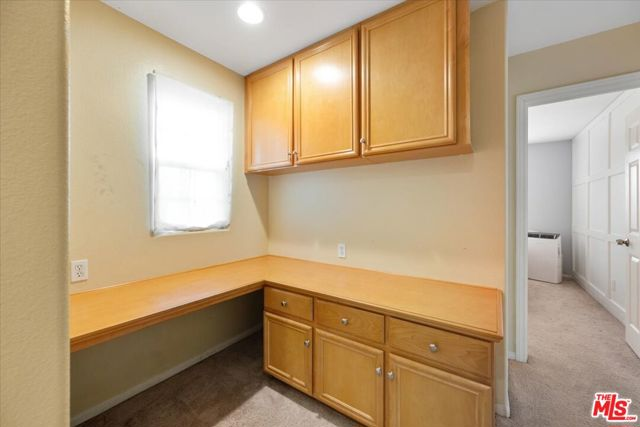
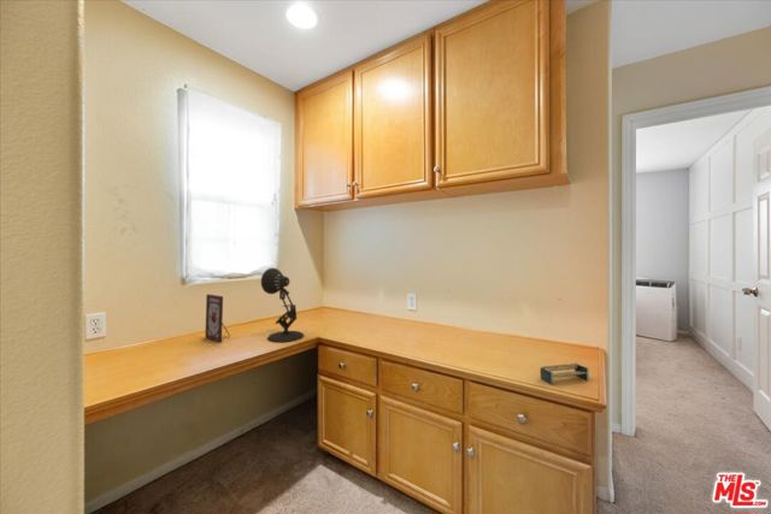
+ picture frame [204,293,231,343]
+ shelf [540,362,590,385]
+ desk lamp [260,267,305,343]
